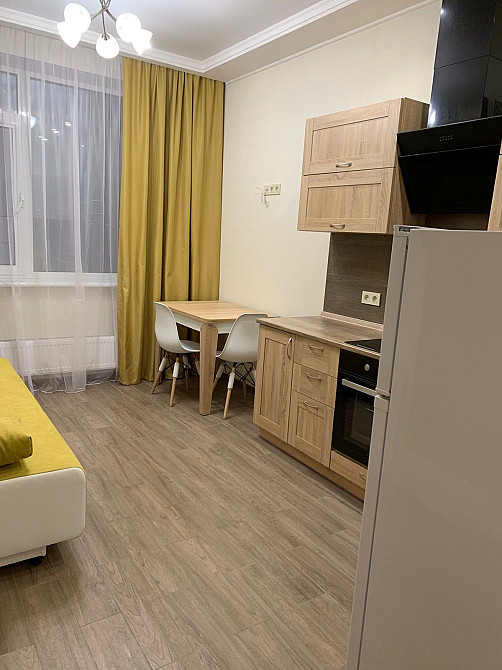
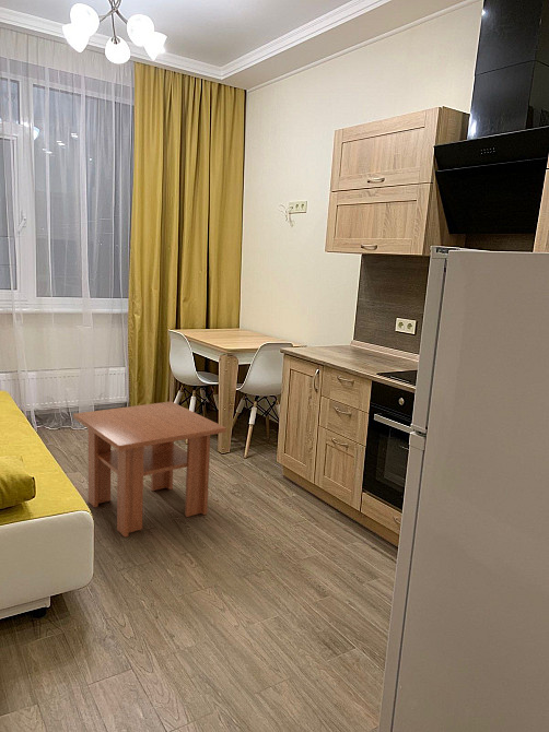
+ coffee table [72,400,227,538]
